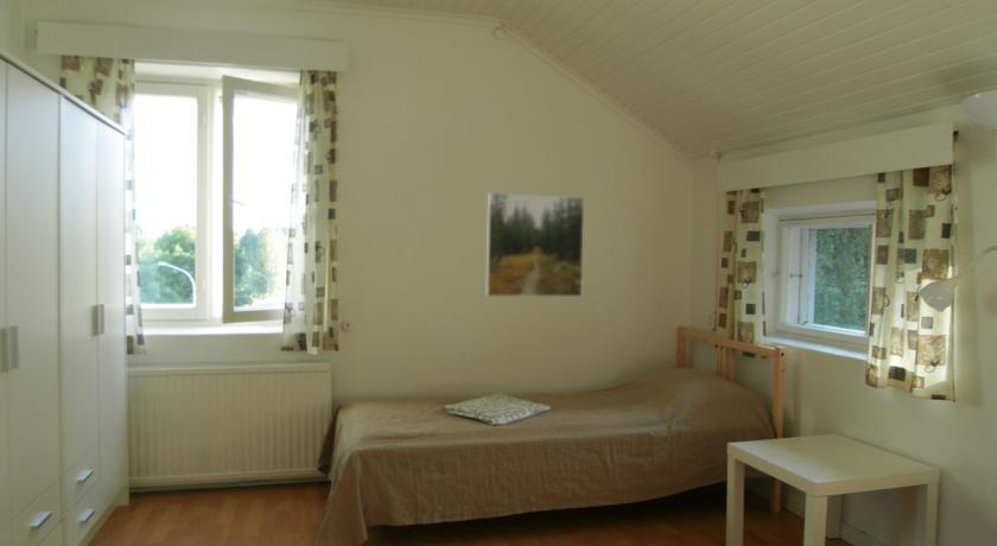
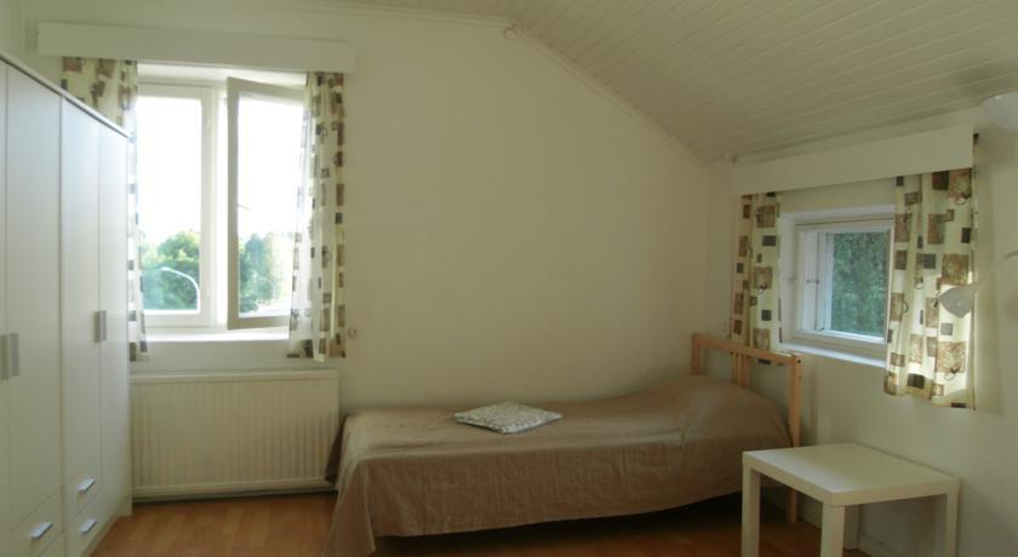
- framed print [484,191,585,298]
